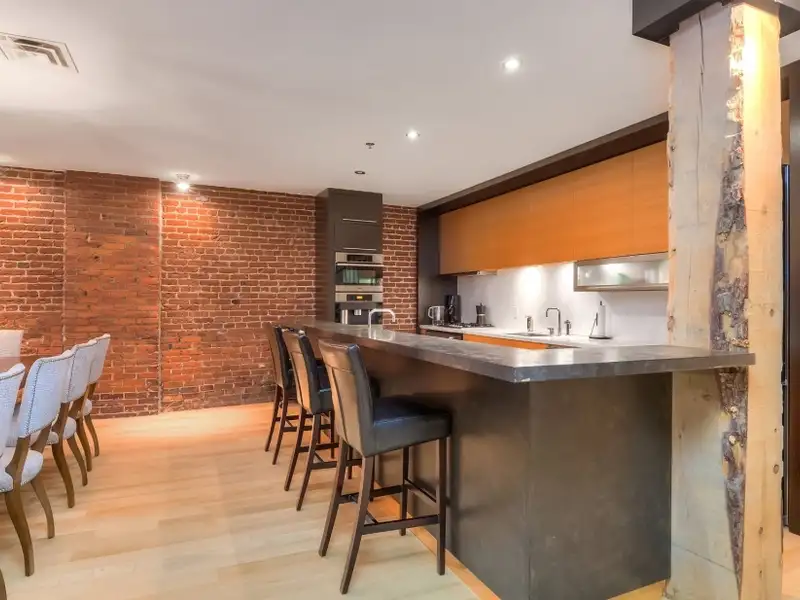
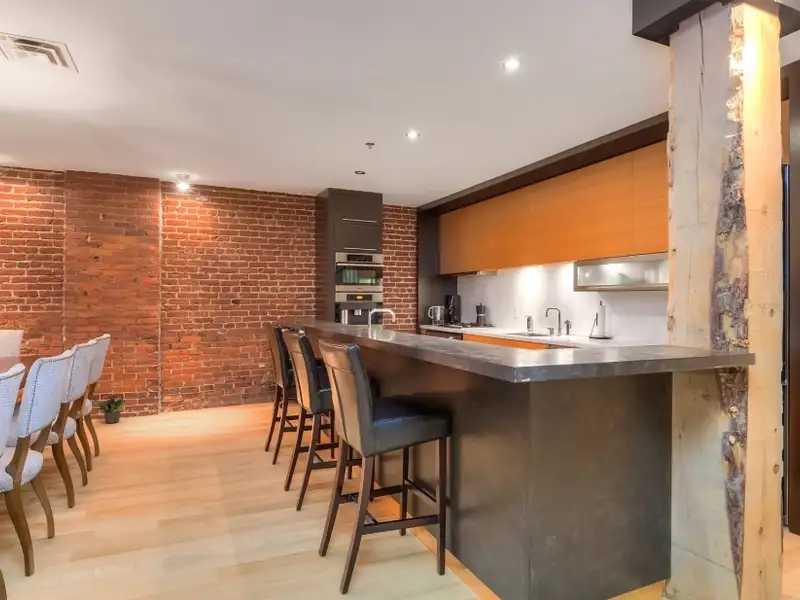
+ potted plant [91,393,127,424]
